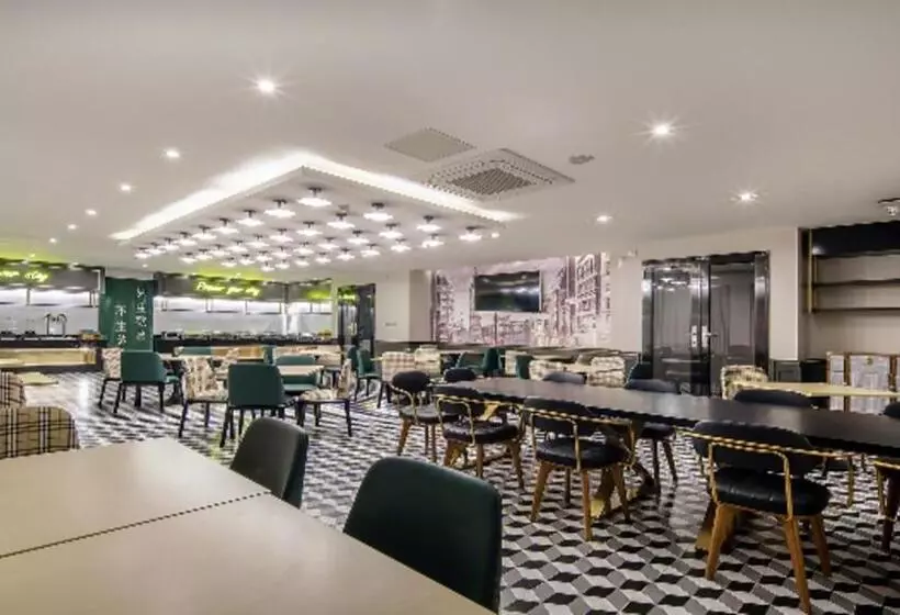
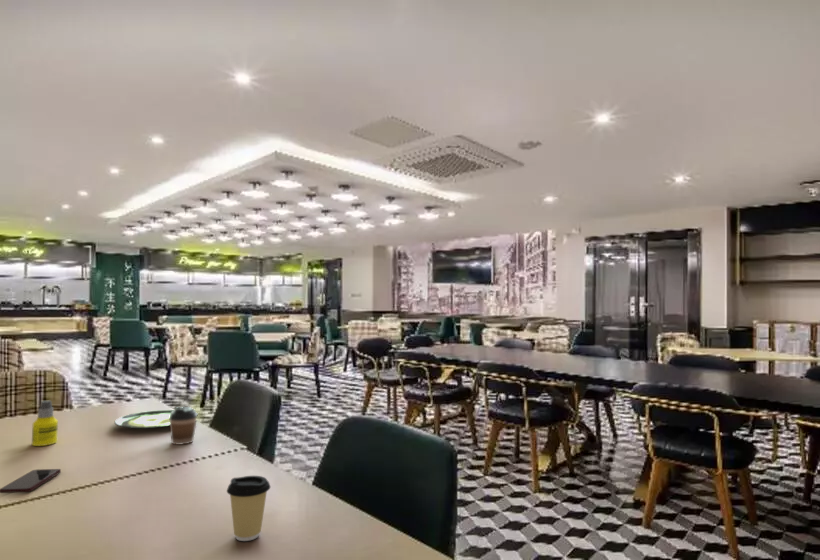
+ coffee cup [226,475,271,542]
+ plate [113,409,175,430]
+ smartphone [0,468,62,494]
+ bottle [31,400,59,447]
+ coffee cup [169,406,199,446]
